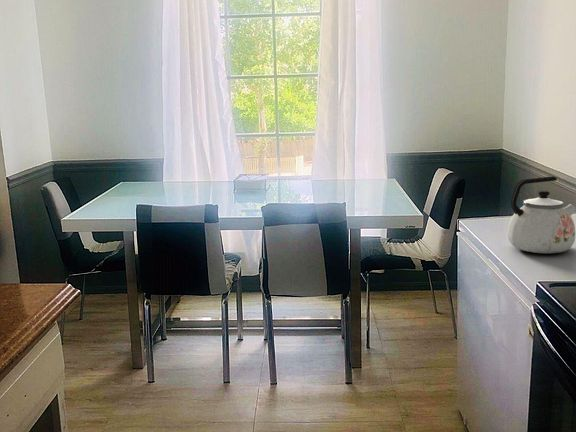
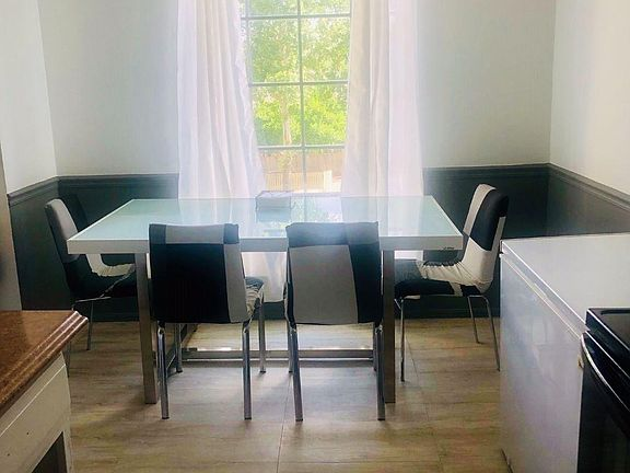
- kettle [507,176,576,254]
